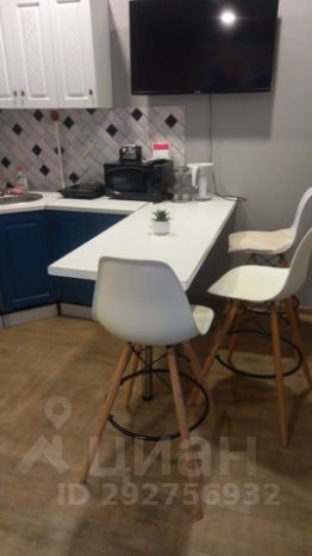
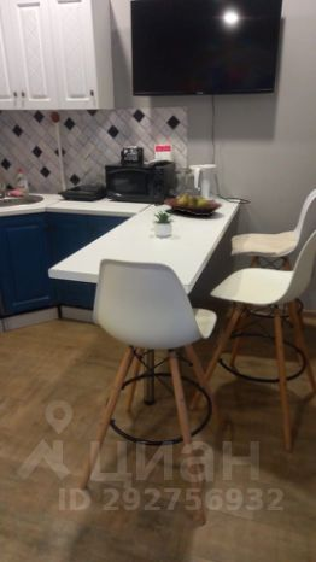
+ fruit bowl [163,192,224,217]
